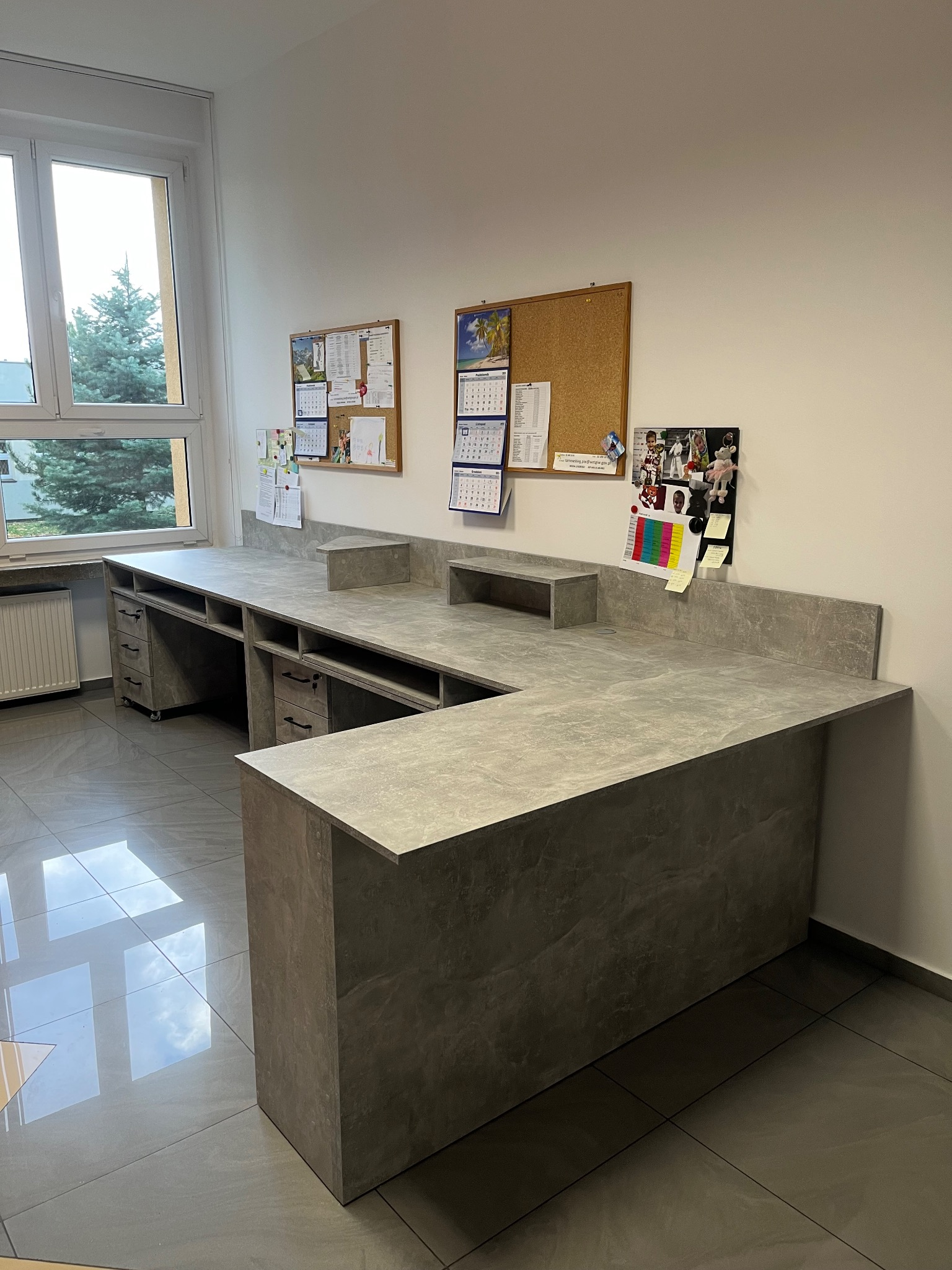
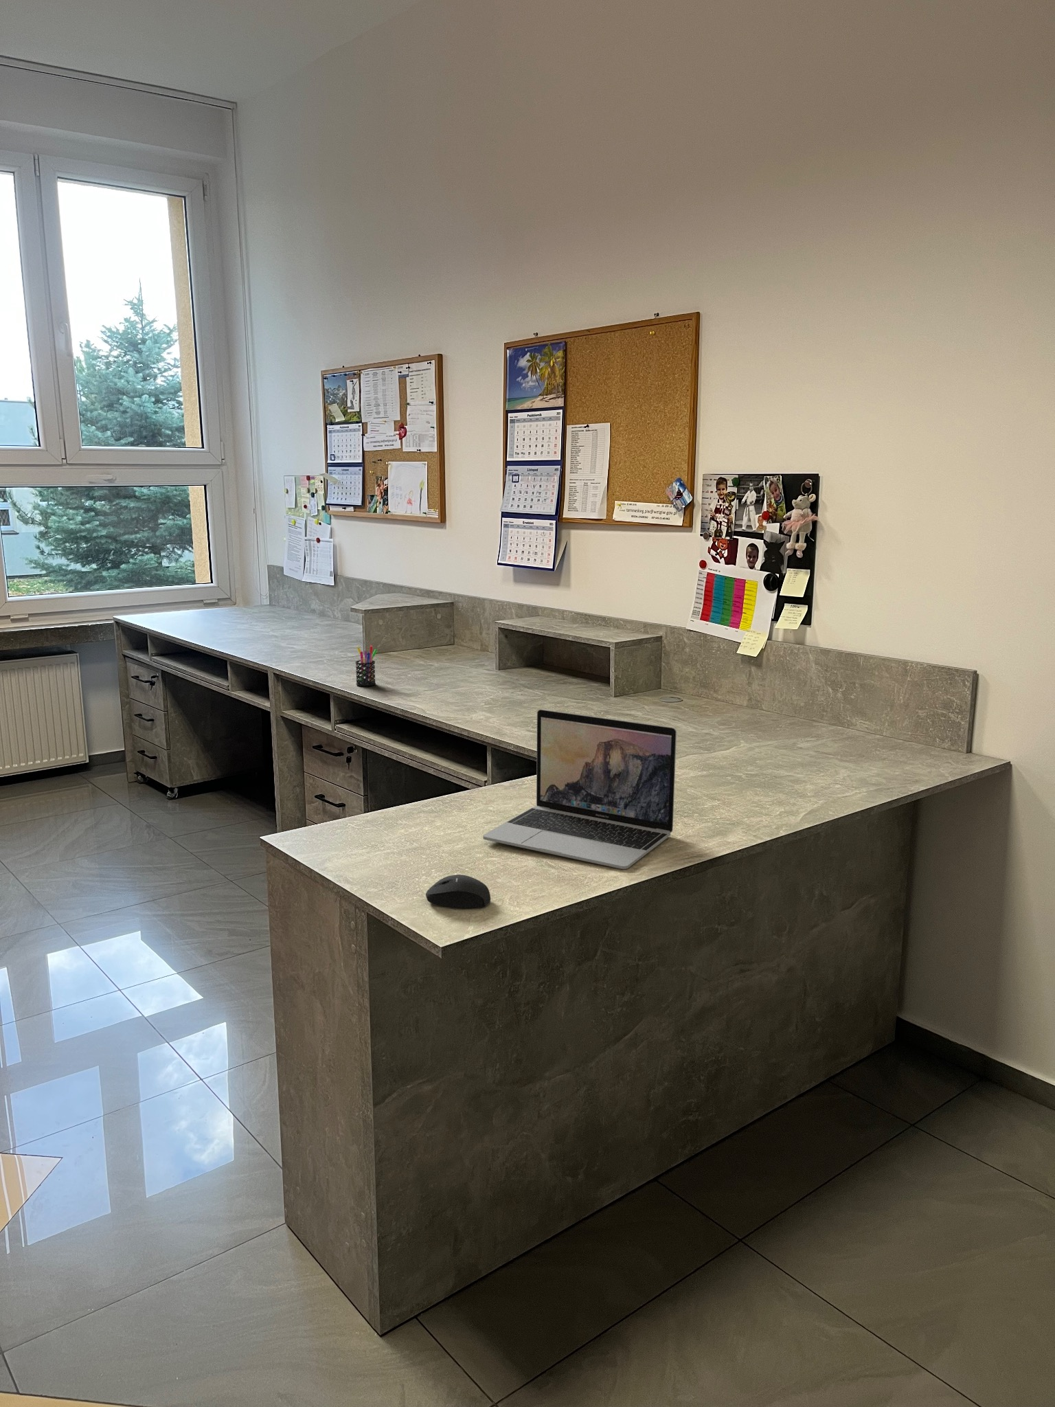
+ mouse [426,874,491,910]
+ pen holder [355,645,378,687]
+ laptop [482,709,677,870]
